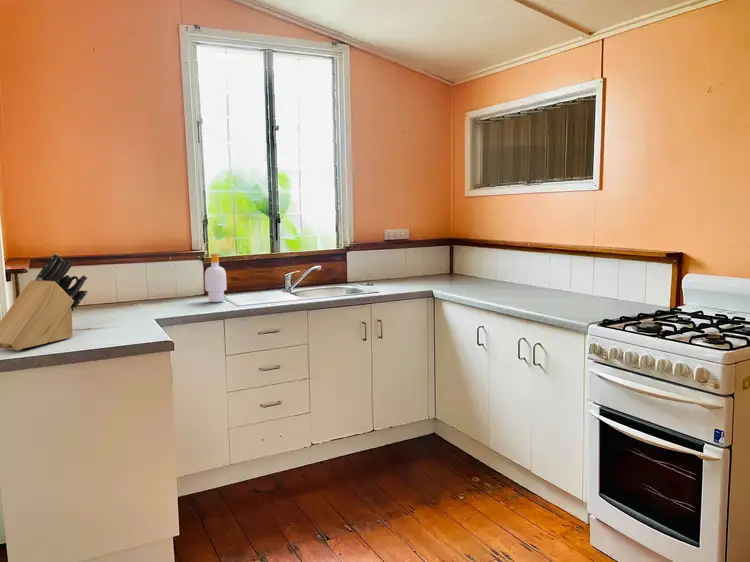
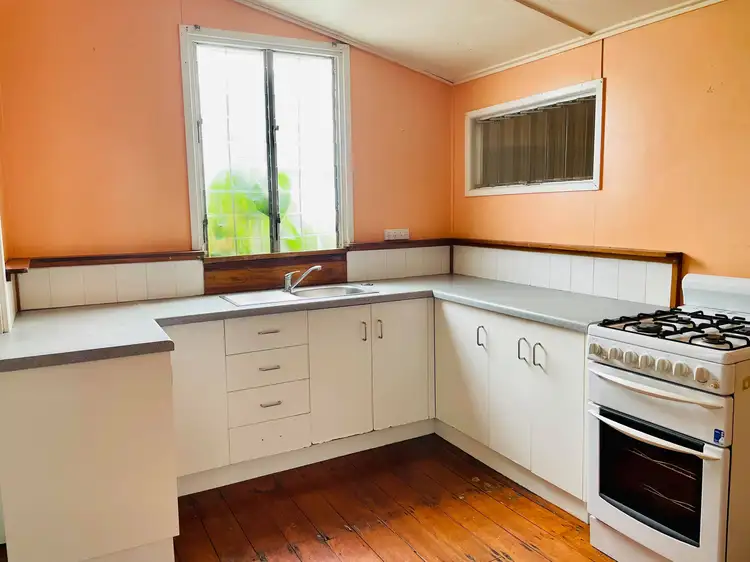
- soap bottle [204,252,228,303]
- knife block [0,253,88,351]
